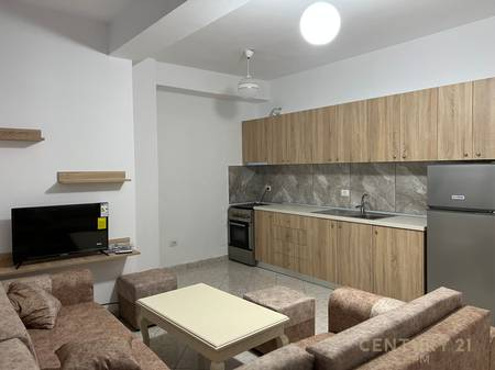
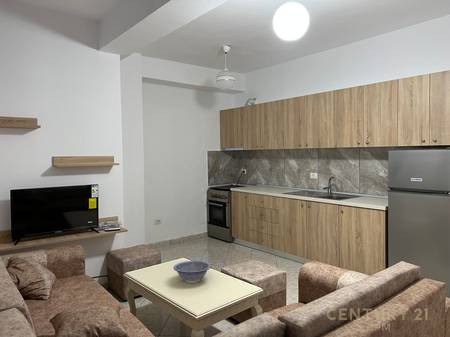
+ decorative bowl [173,260,212,284]
